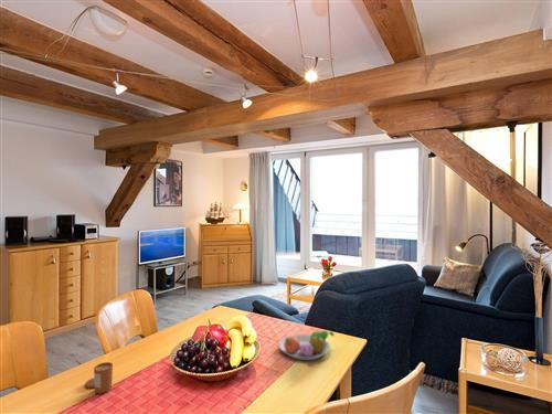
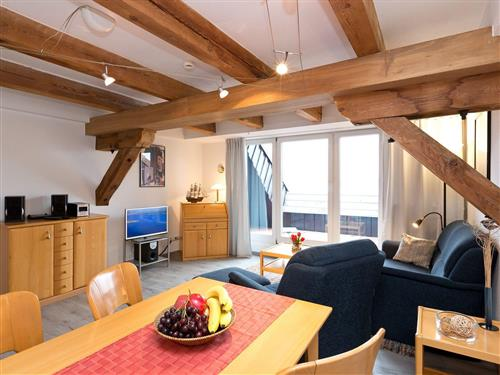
- fruit bowl [278,330,336,361]
- candle [84,361,114,394]
